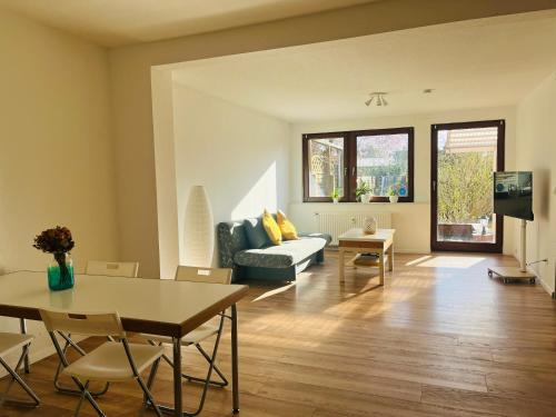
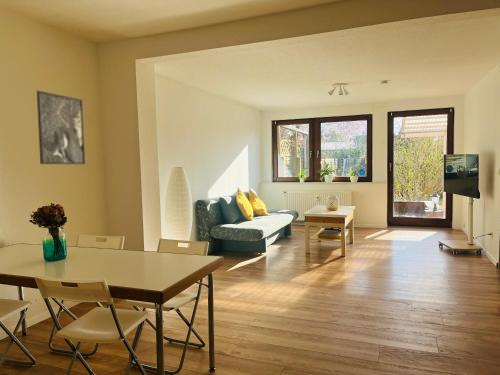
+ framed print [36,90,86,165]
